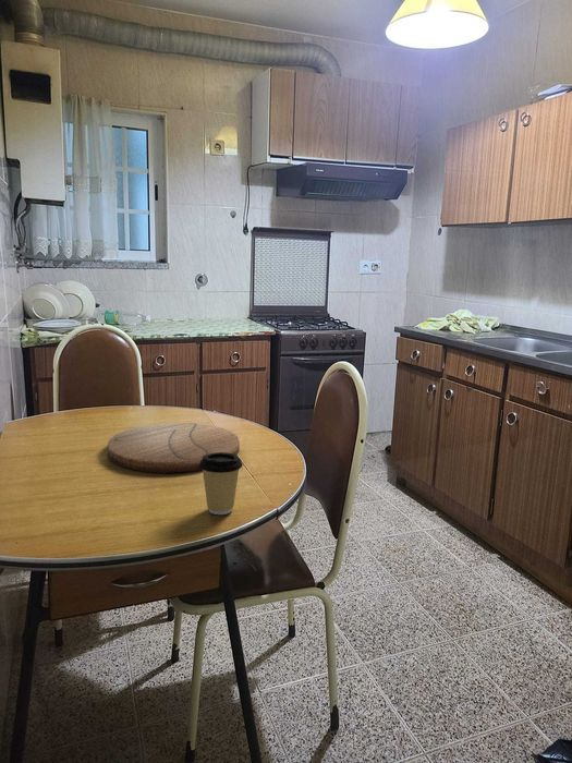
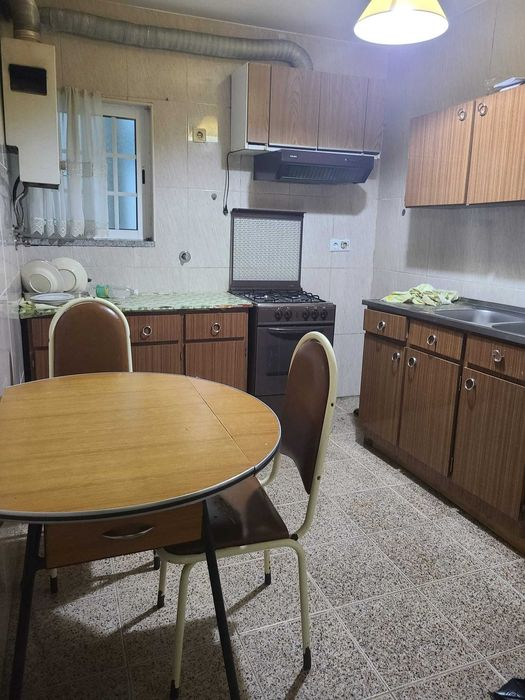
- coffee cup [199,452,244,516]
- cutting board [107,422,241,474]
